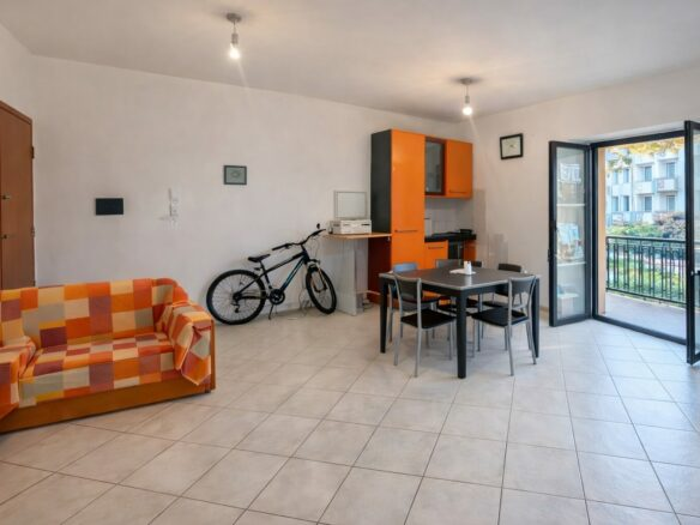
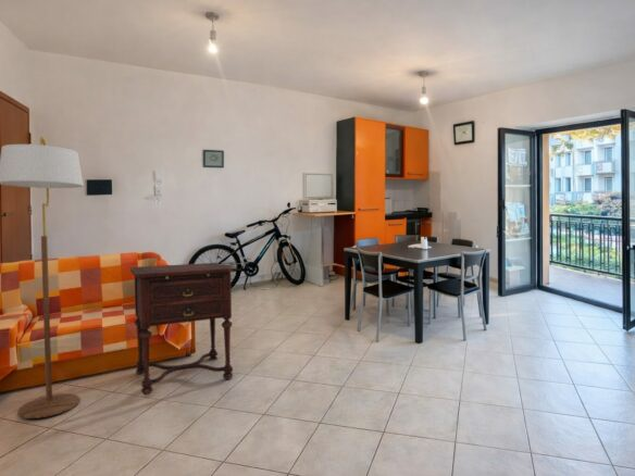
+ side table [129,262,234,396]
+ floor lamp [0,136,85,419]
